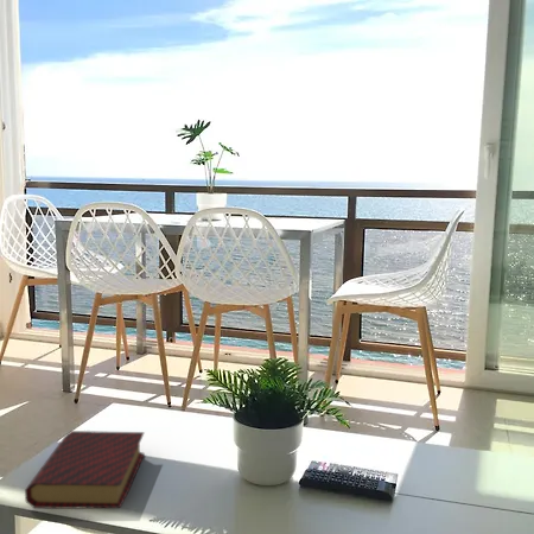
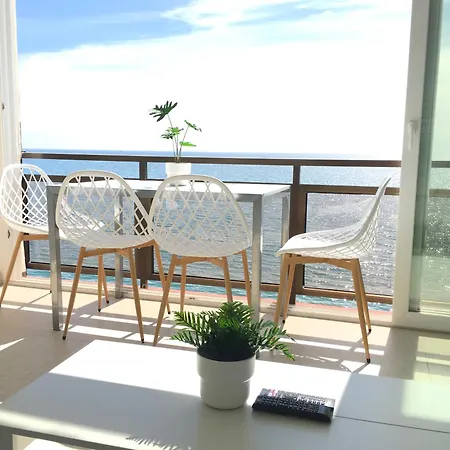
- book [24,430,146,510]
